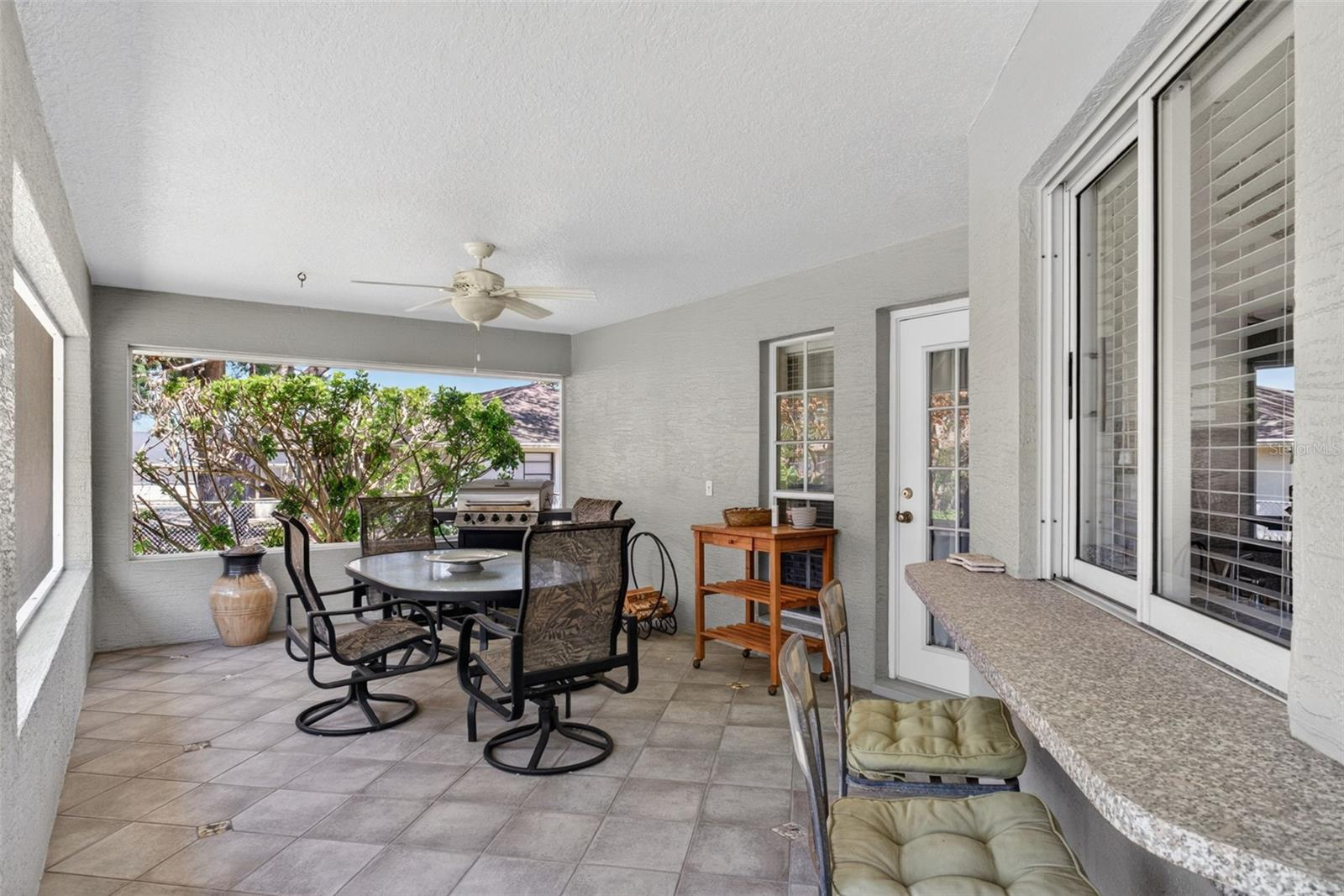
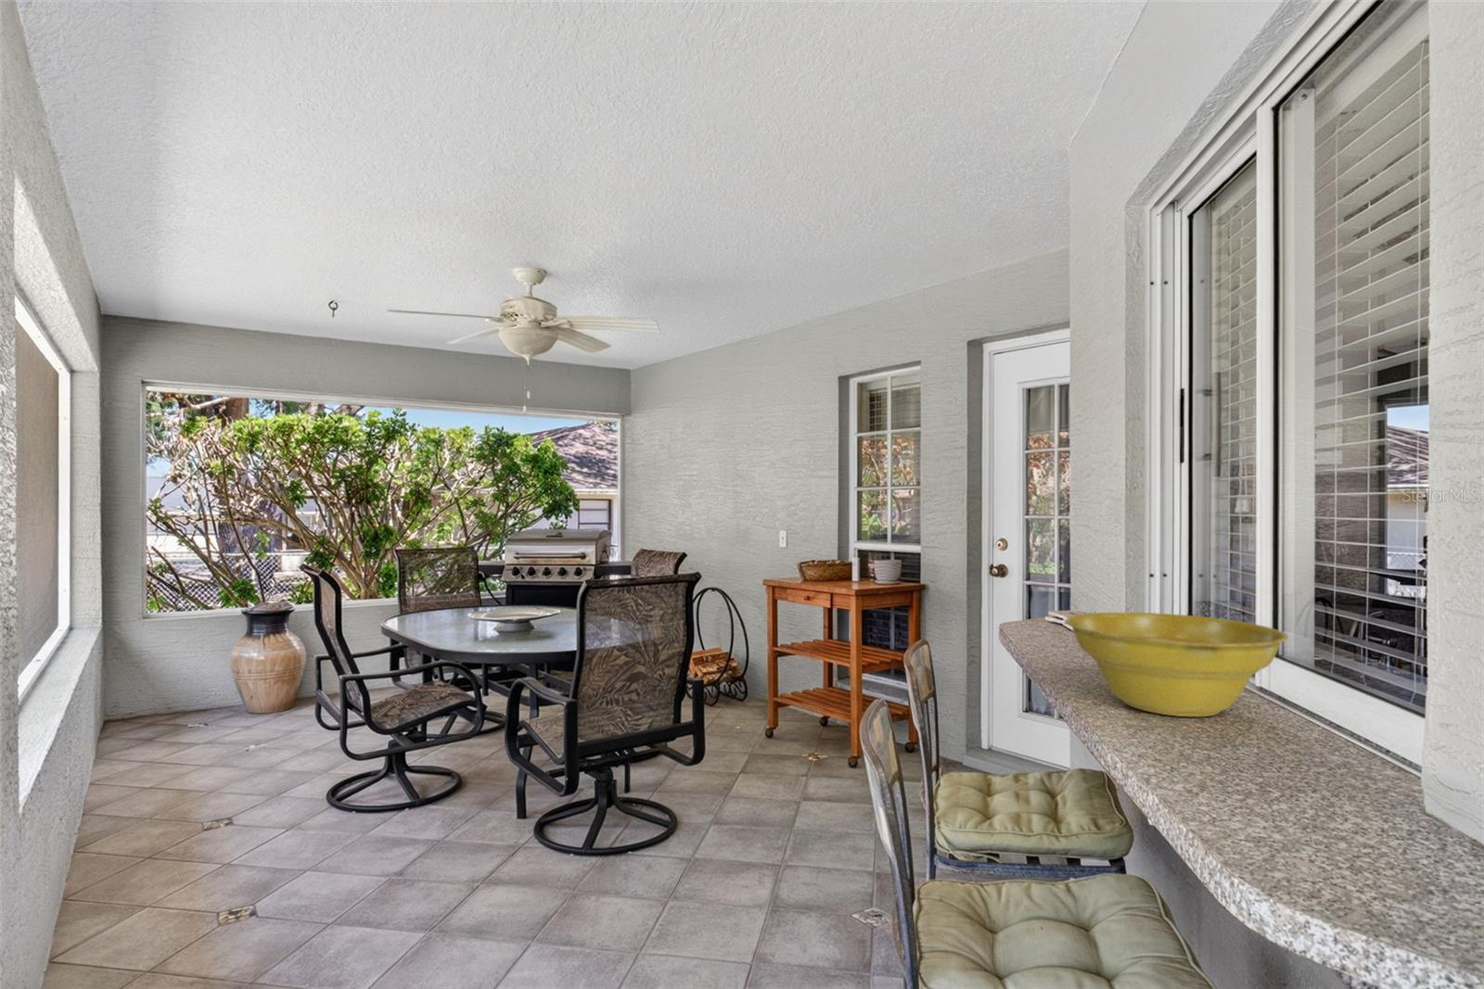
+ planter bowl [1064,612,1290,717]
